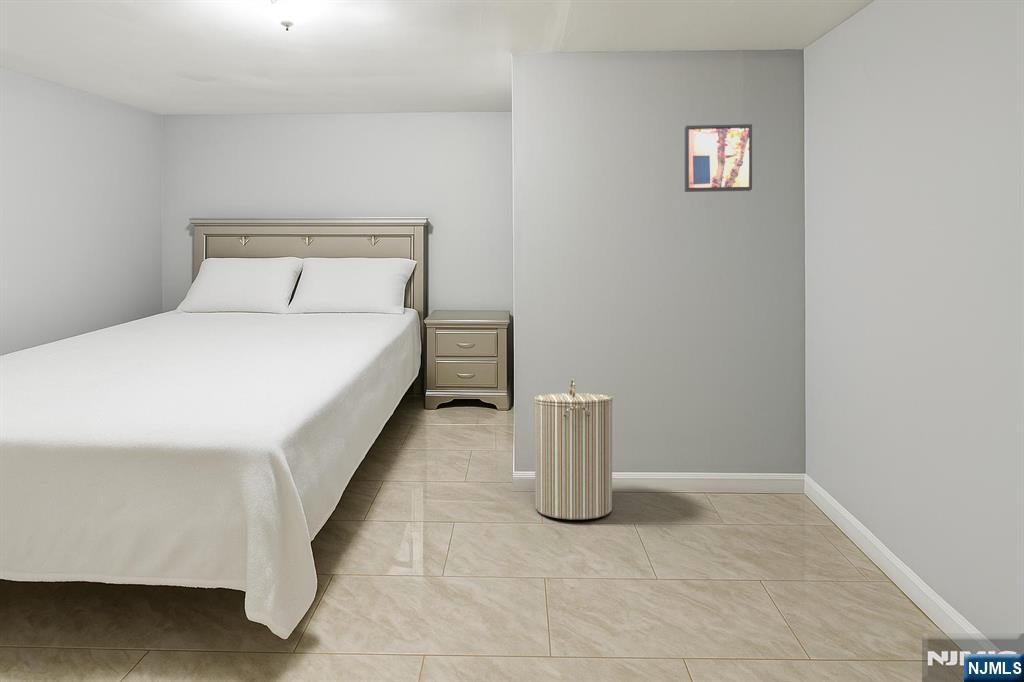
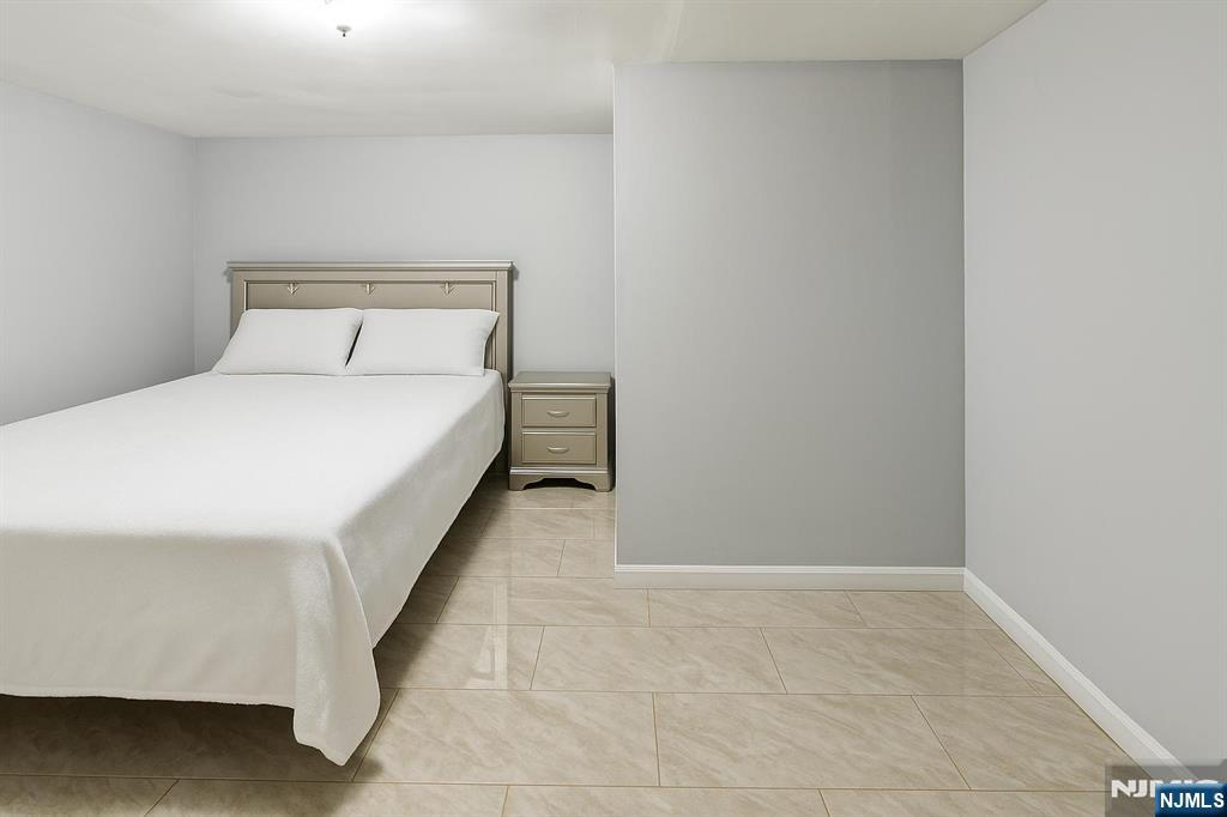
- wall art [684,123,753,193]
- laundry hamper [533,378,613,520]
